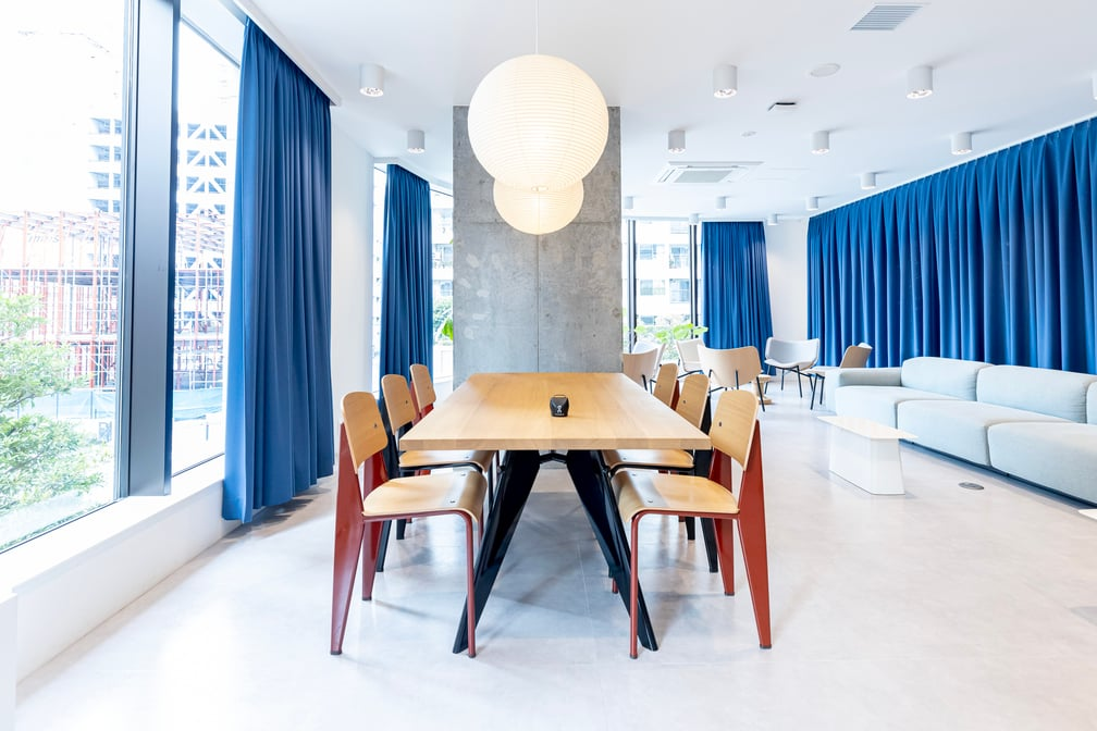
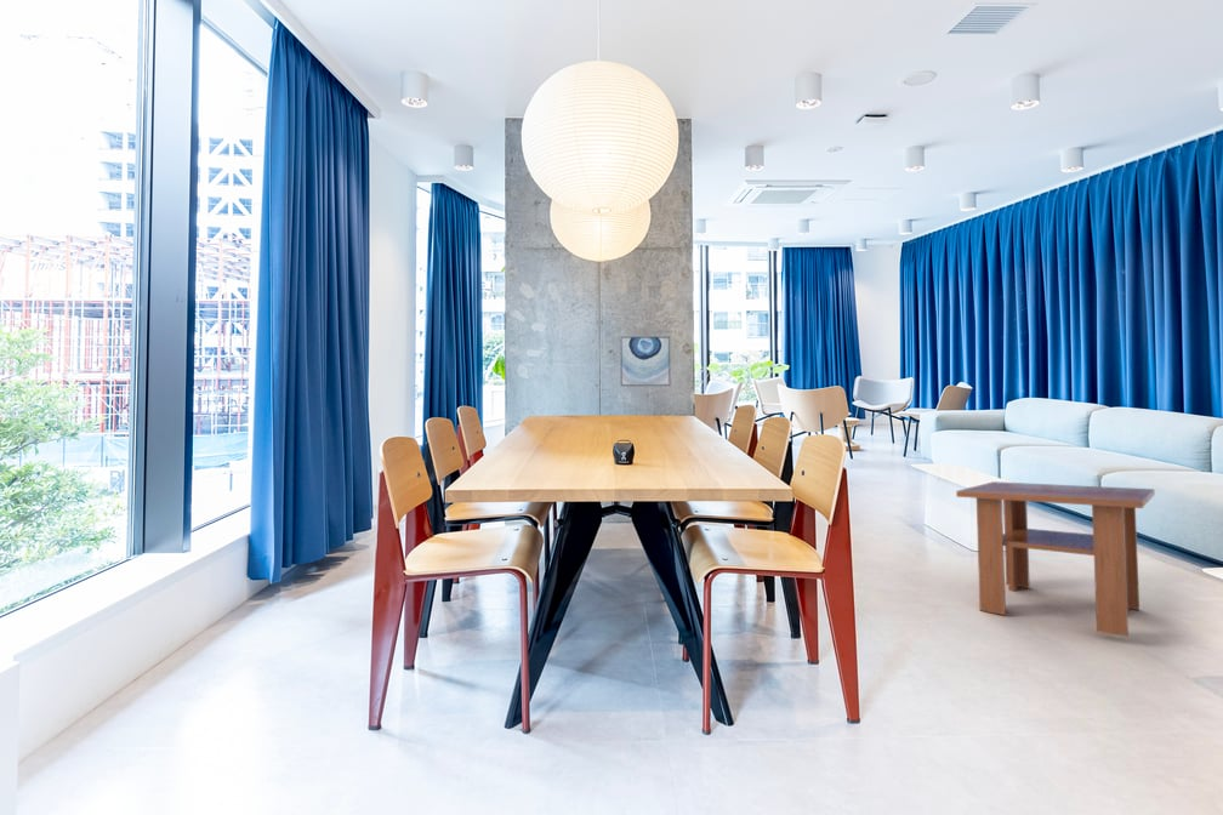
+ coffee table [955,480,1156,638]
+ wall art [619,335,672,388]
